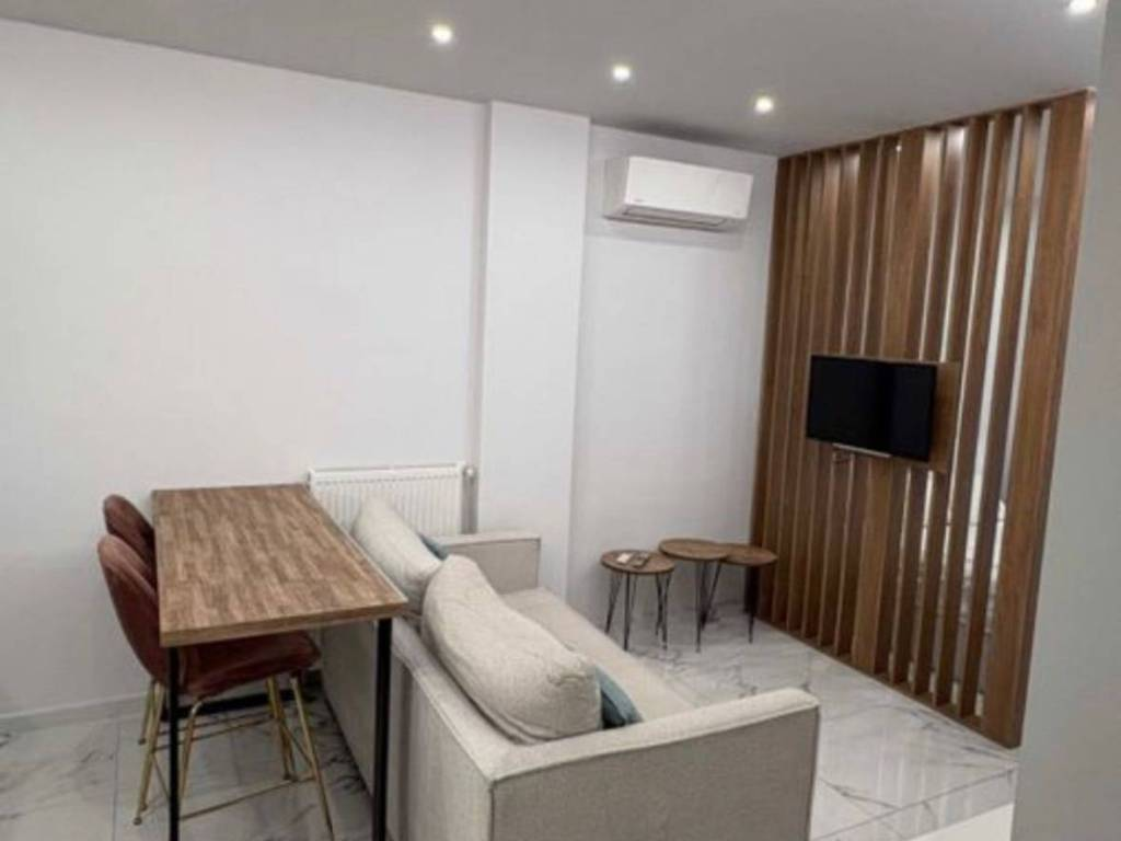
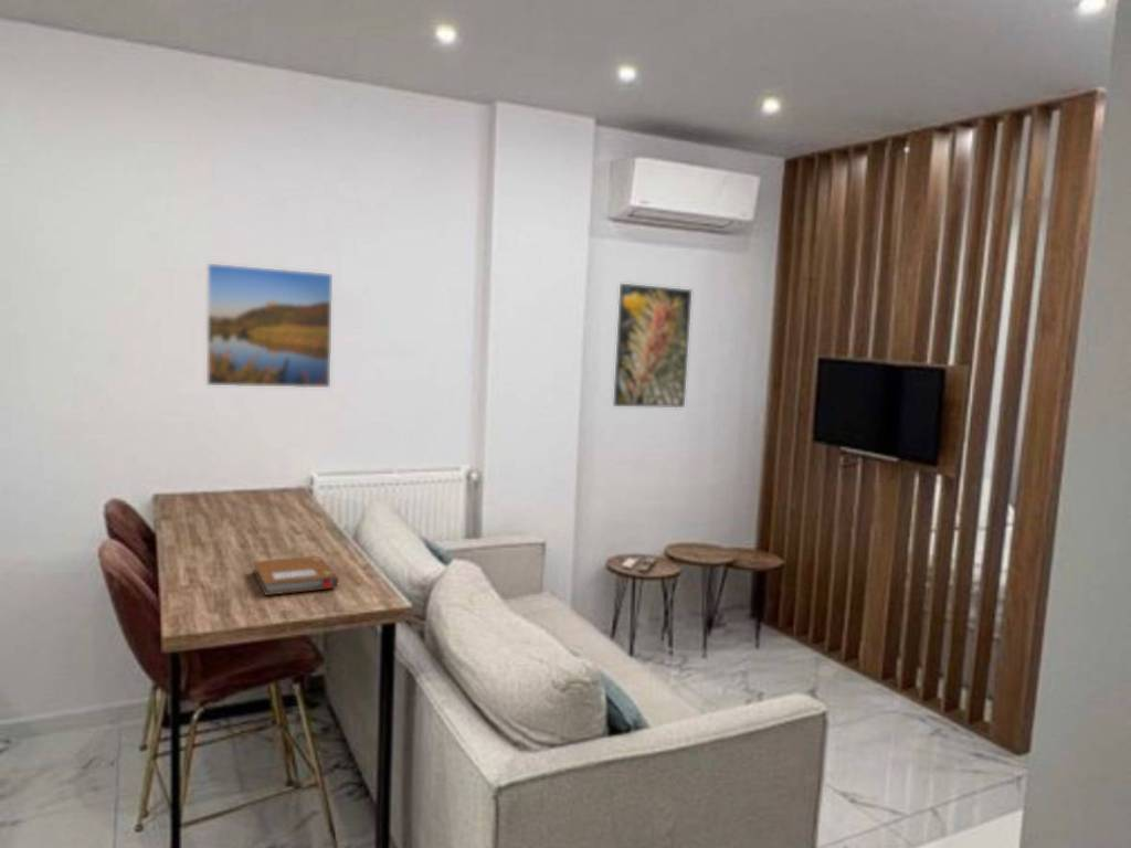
+ notebook [252,555,340,596]
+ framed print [205,263,334,389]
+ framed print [612,283,693,409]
